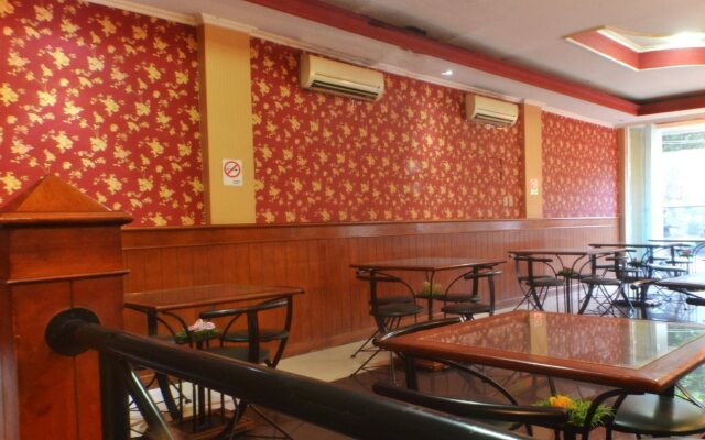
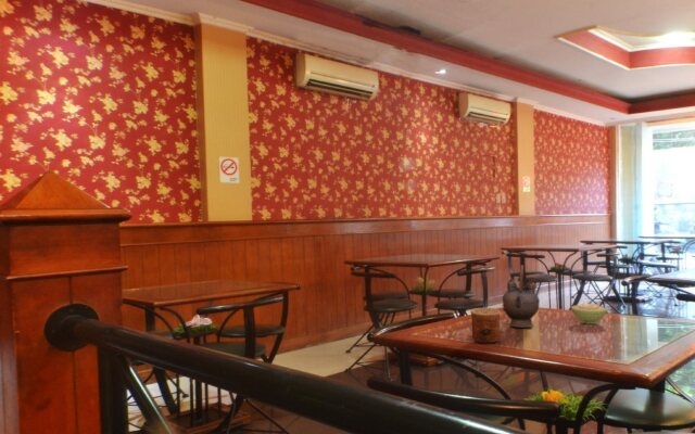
+ teapot [501,264,541,329]
+ sugar bowl [570,302,608,326]
+ cup [469,307,502,345]
